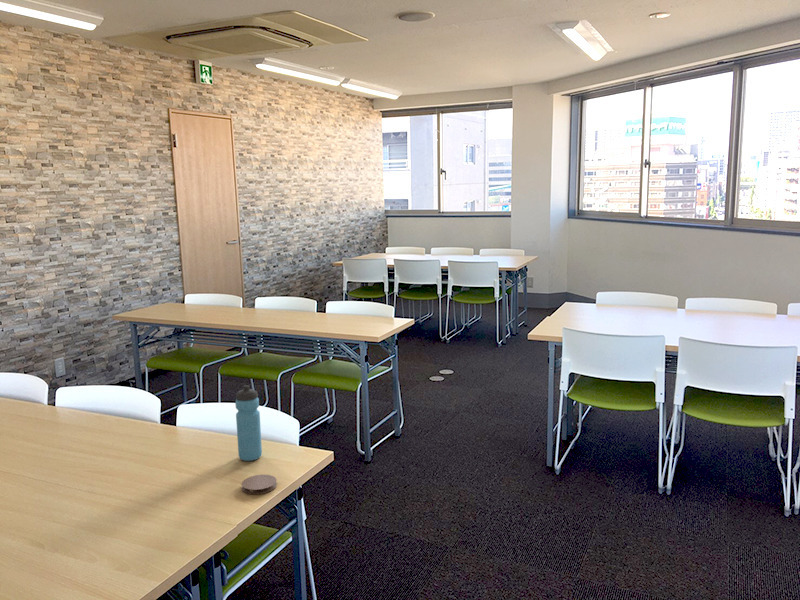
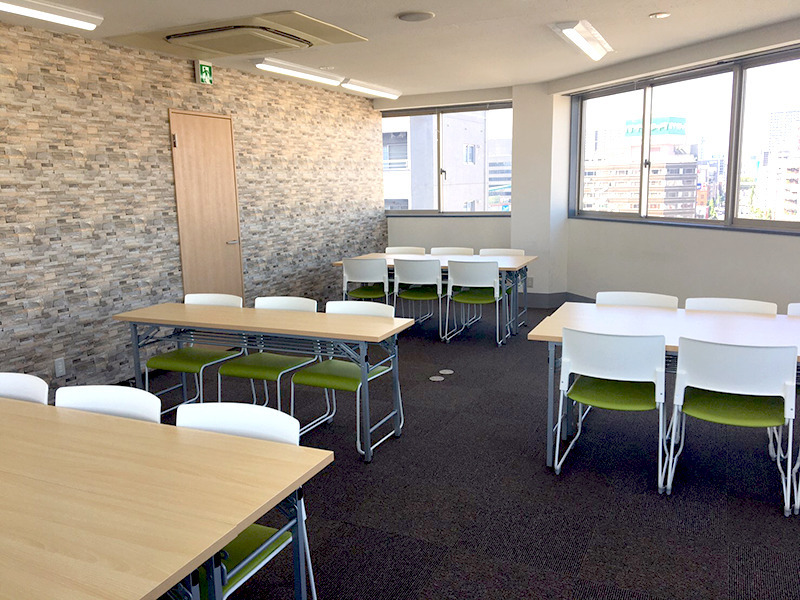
- water bottle [234,384,263,462]
- coaster [241,474,278,495]
